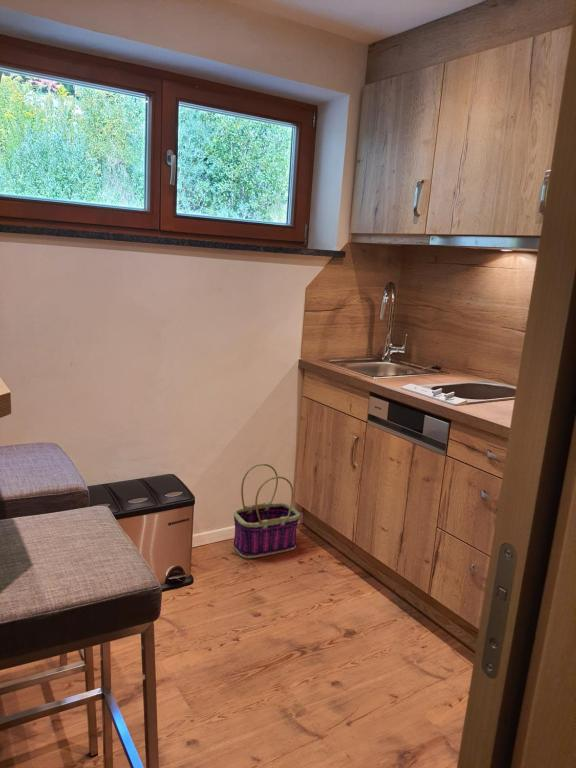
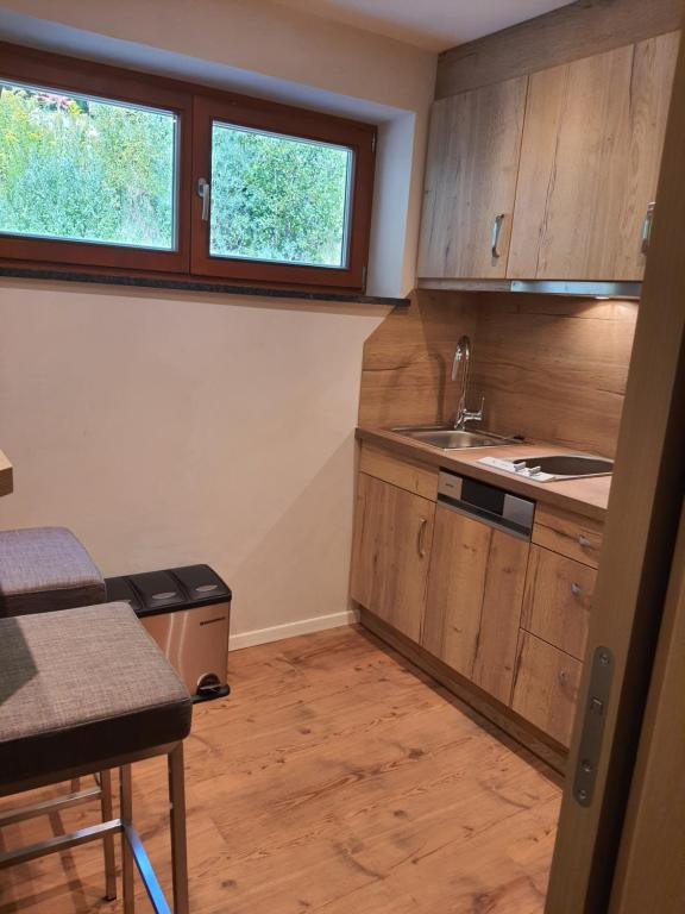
- basket [232,463,301,559]
